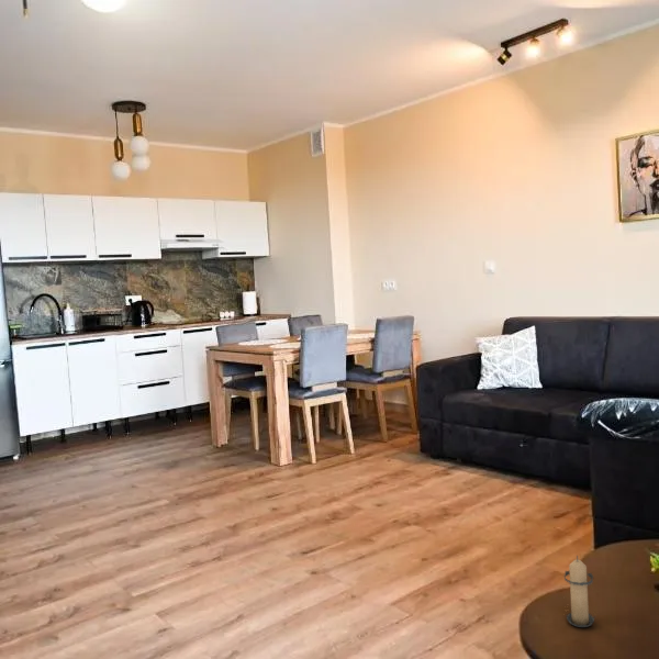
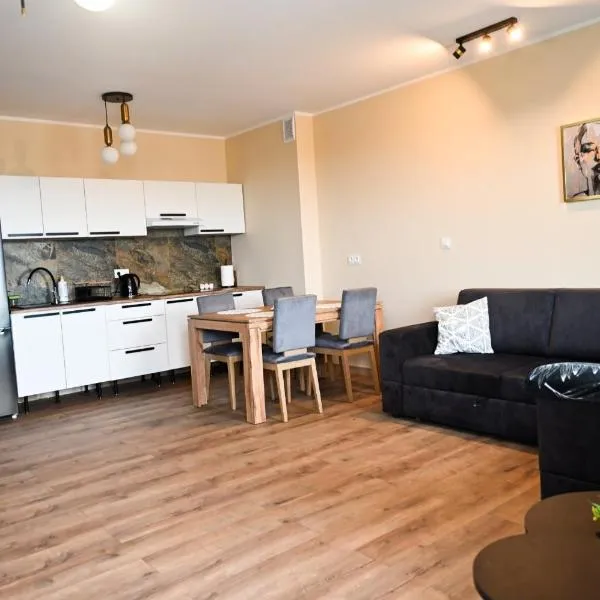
- candle [561,555,595,628]
